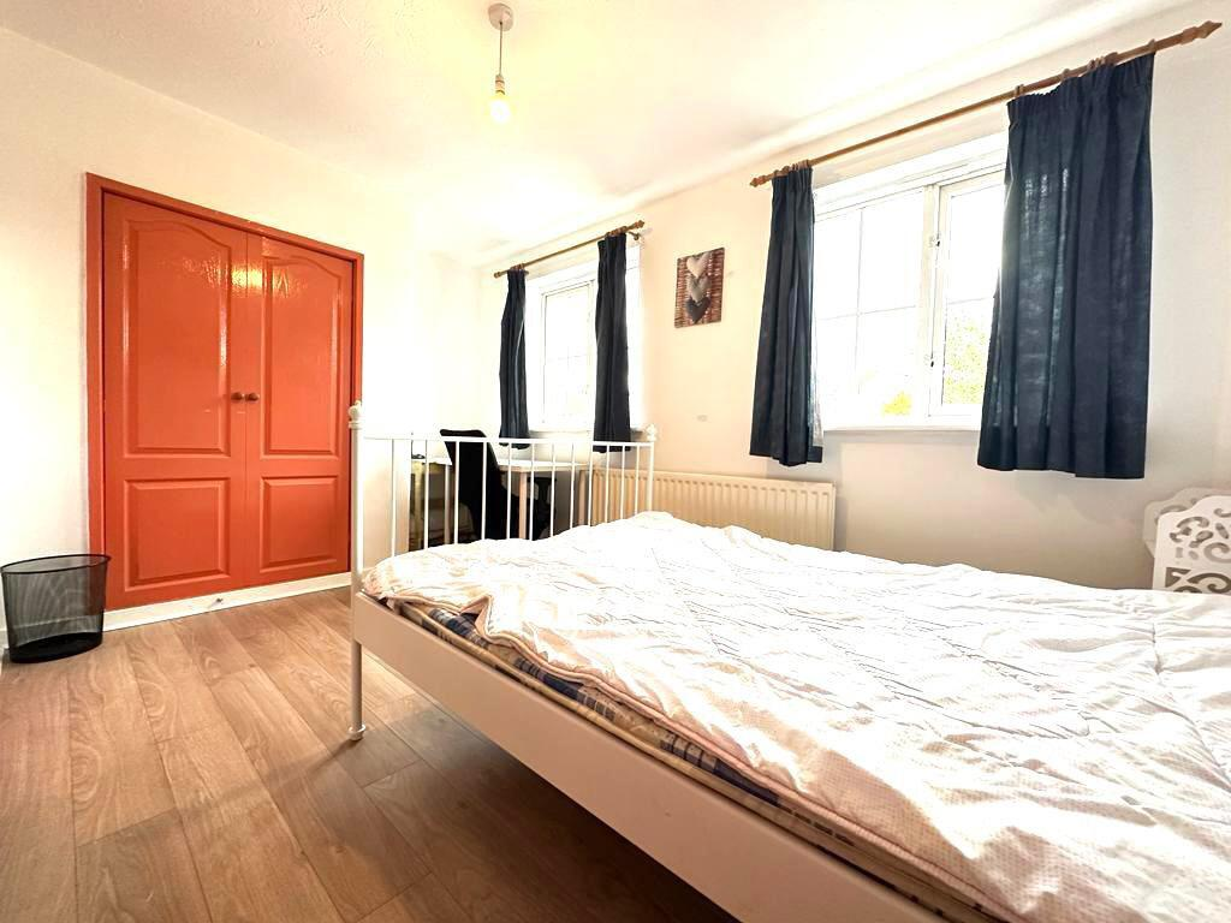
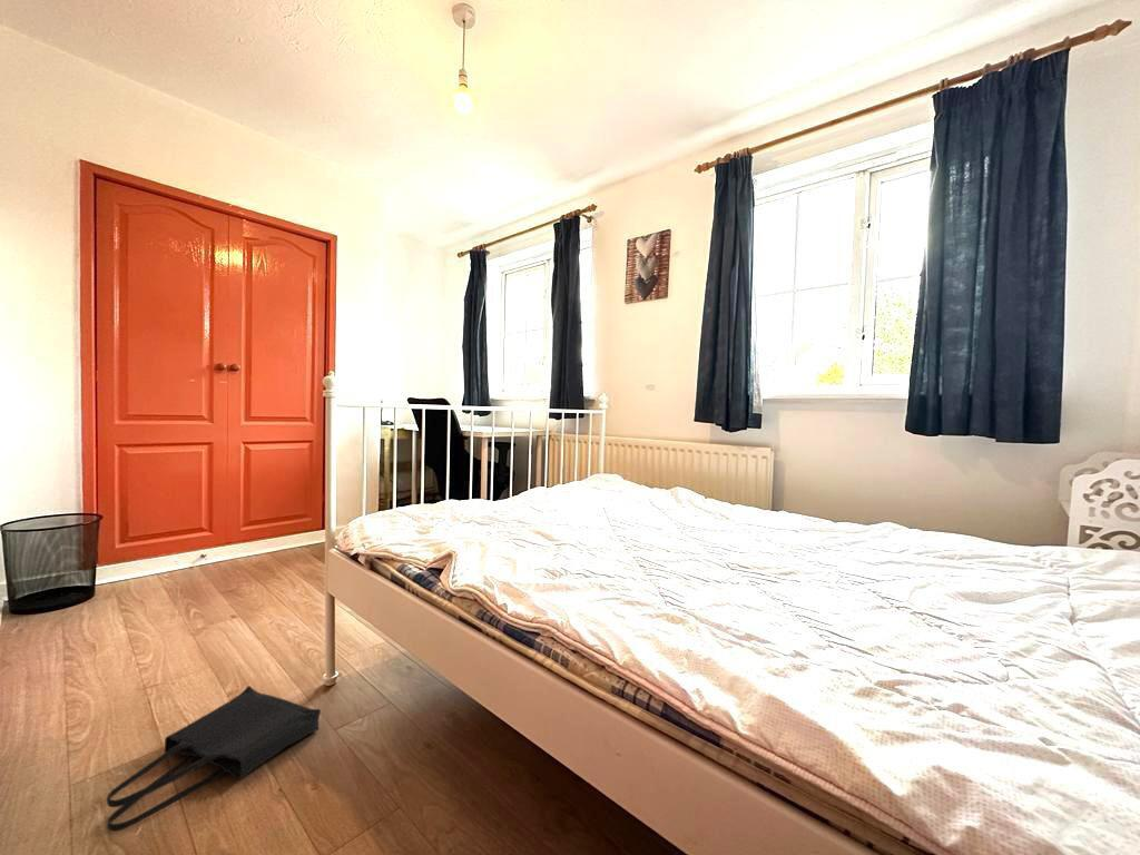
+ tote bag [106,685,322,833]
